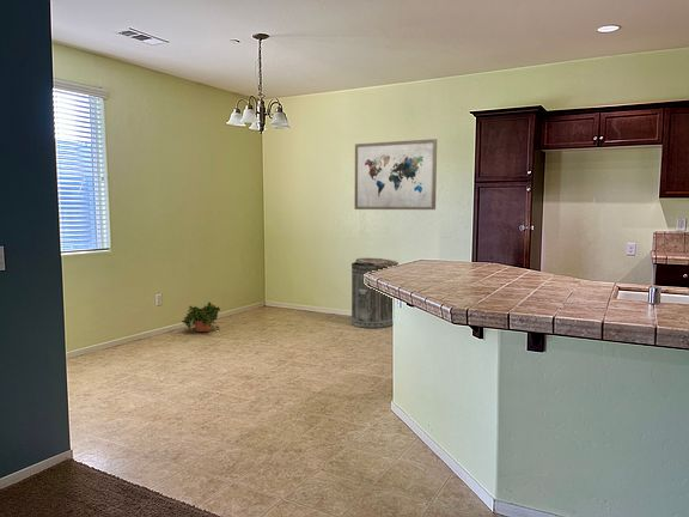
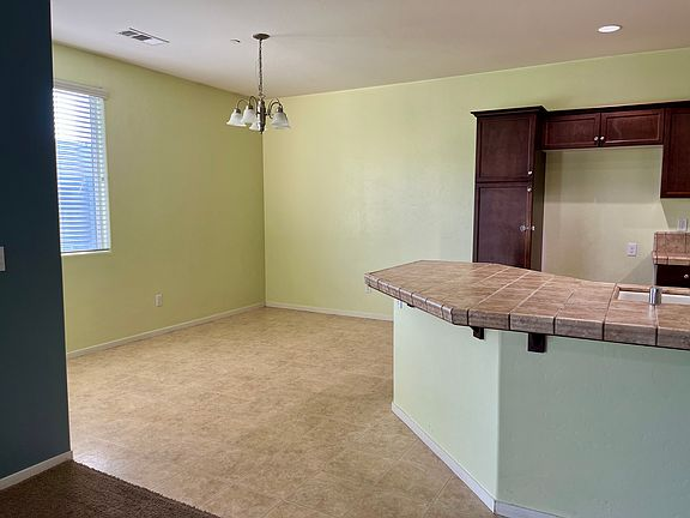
- trash can lid [350,257,400,329]
- potted plant [181,300,221,333]
- wall art [354,138,438,211]
